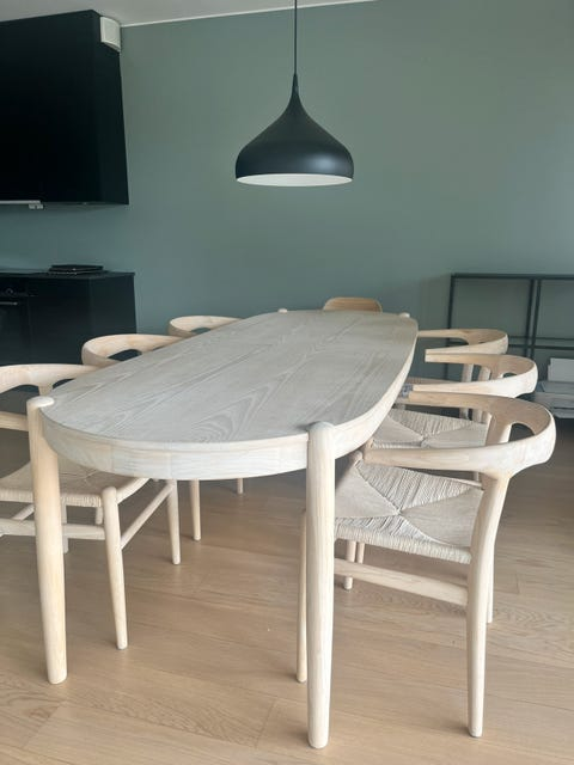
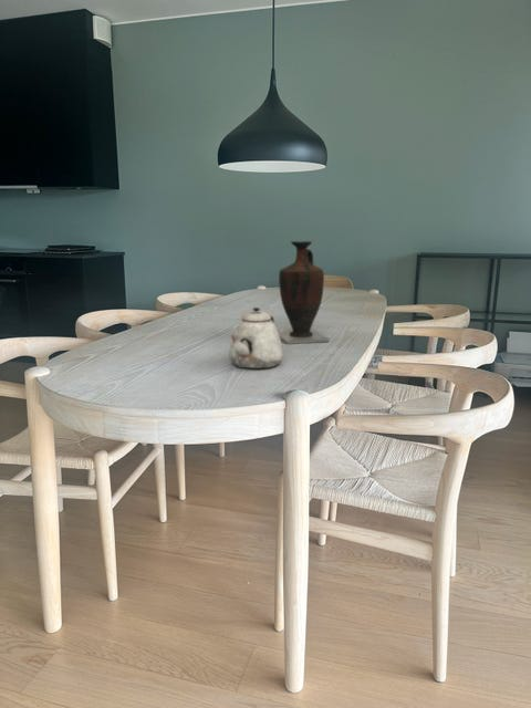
+ teapot [229,306,284,369]
+ vase [278,240,331,345]
